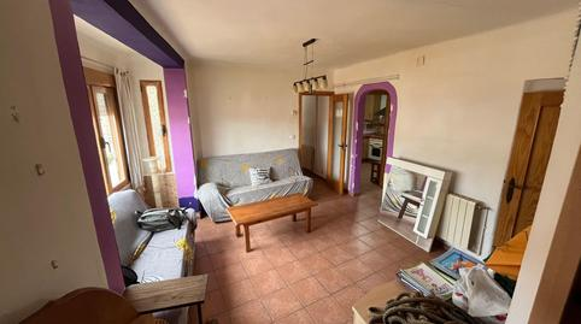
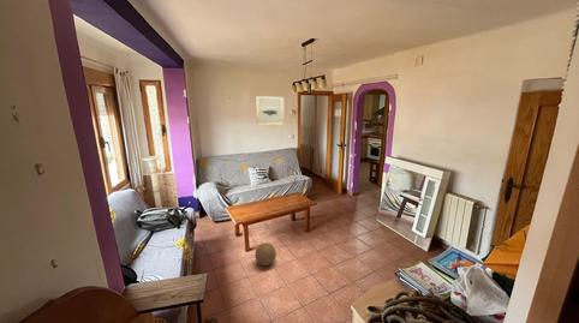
+ wall art [256,95,285,126]
+ ball [253,243,277,267]
